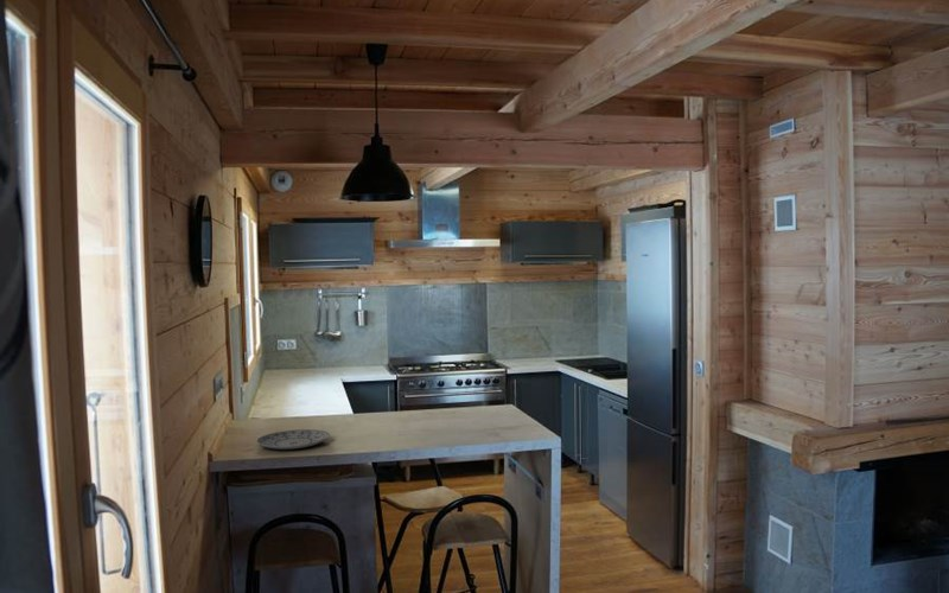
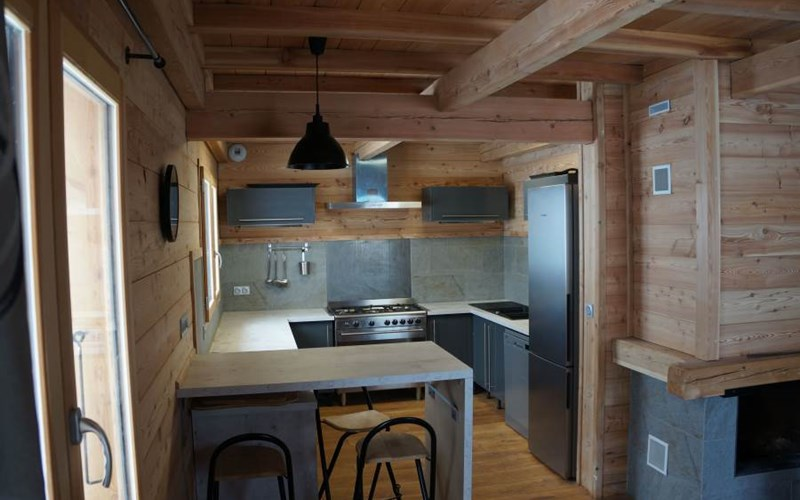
- plate [255,428,331,451]
